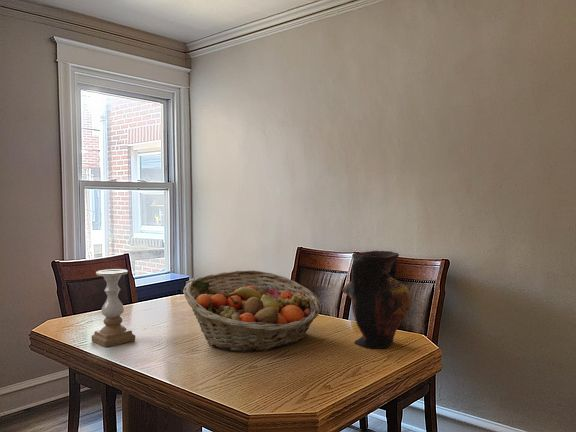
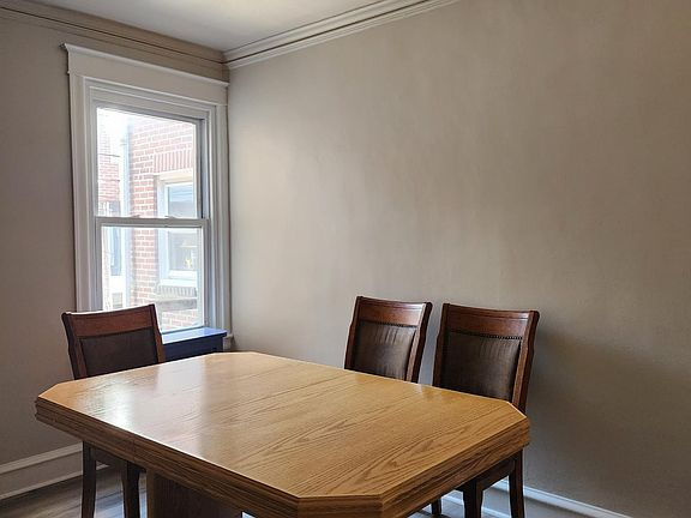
- vase [341,250,411,349]
- candle holder [91,268,136,348]
- fruit basket [182,269,322,353]
